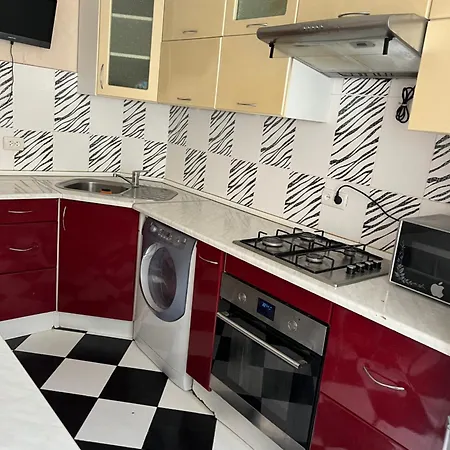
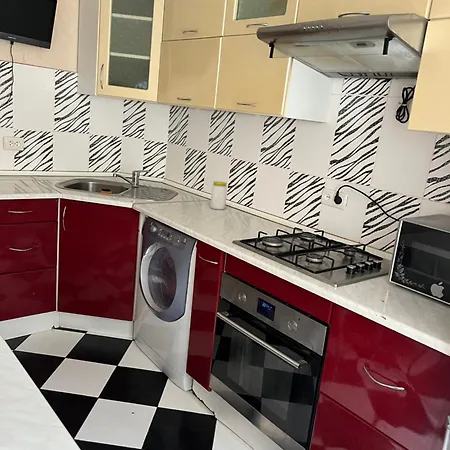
+ jar [209,180,228,211]
